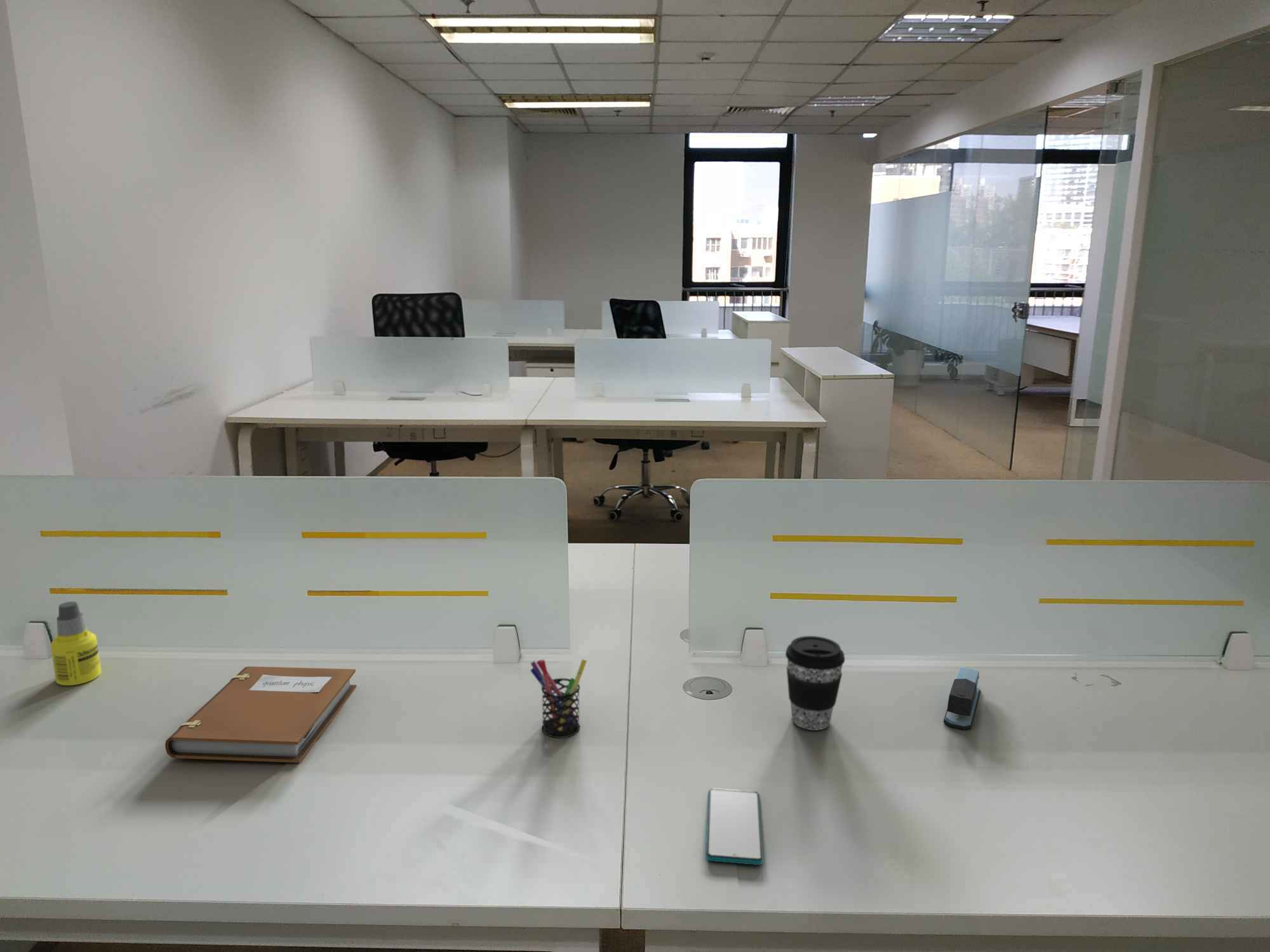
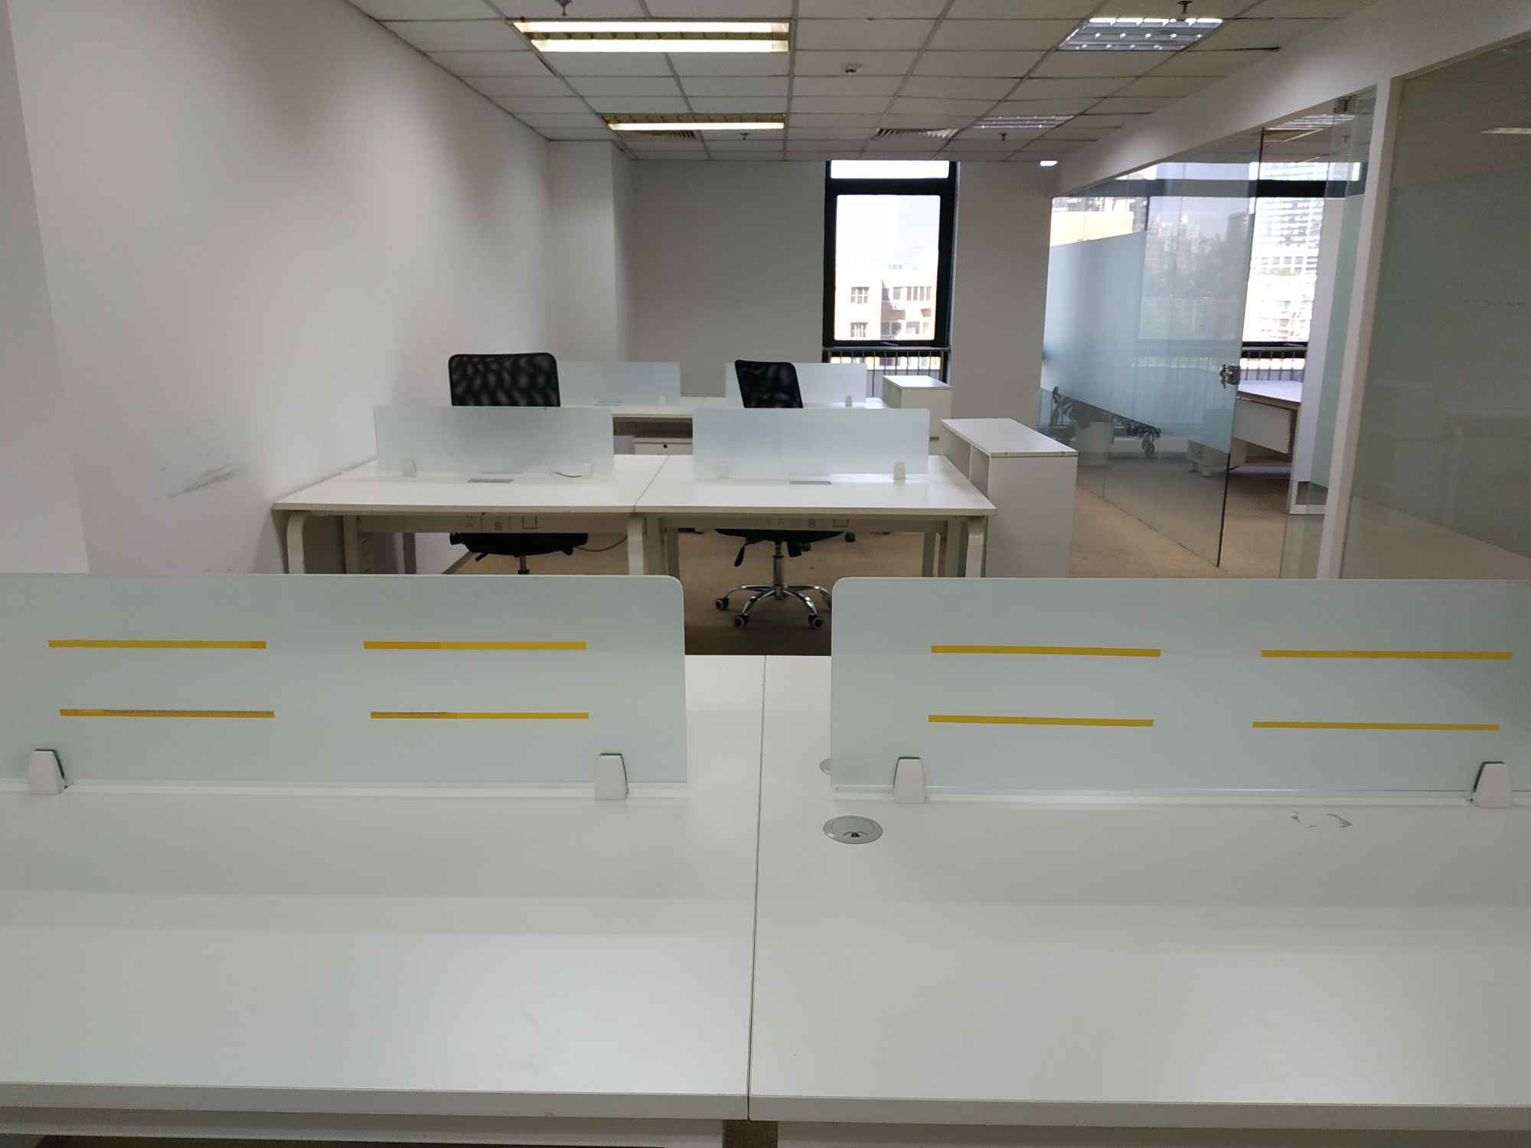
- bottle [50,601,102,686]
- stapler [943,667,981,731]
- notebook [164,666,358,764]
- coffee cup [785,635,846,731]
- smartphone [705,788,764,866]
- pen holder [530,658,587,739]
